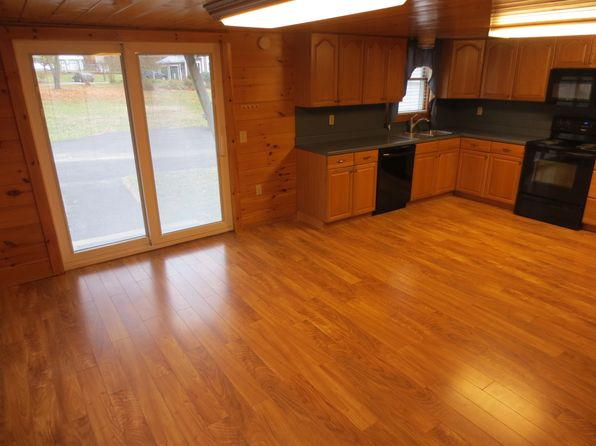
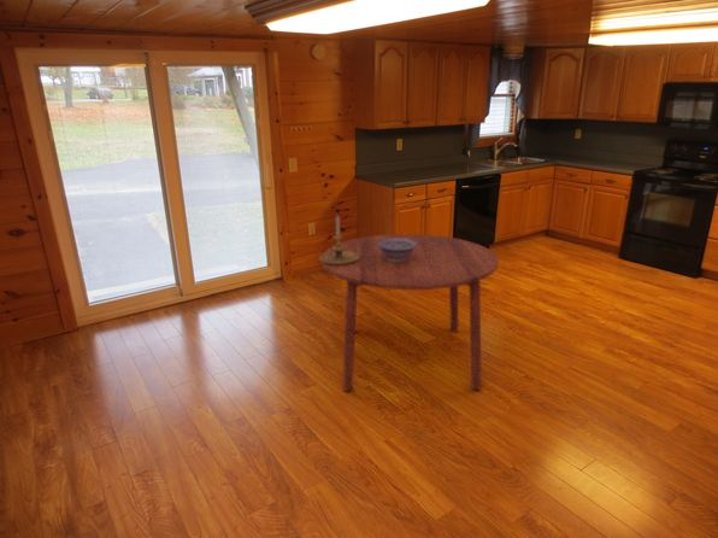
+ candle holder [318,215,359,264]
+ dining table [320,233,500,392]
+ decorative bowl [377,239,418,262]
